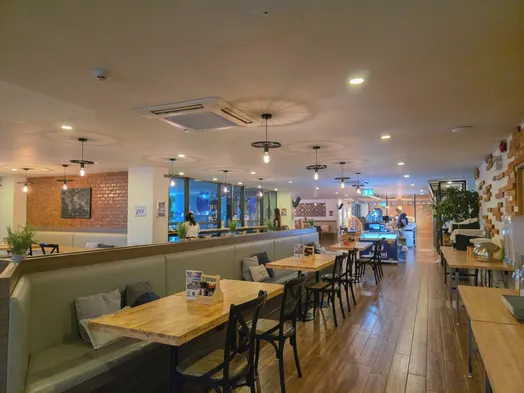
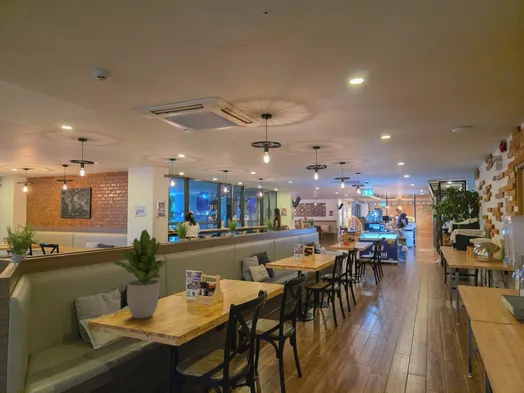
+ potted plant [112,229,168,319]
